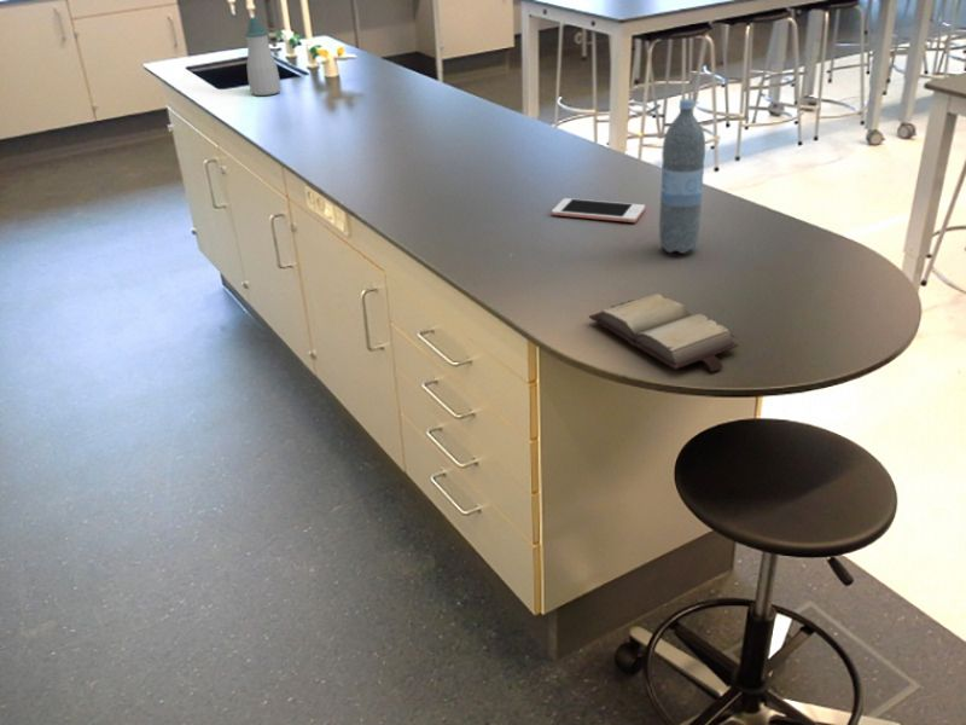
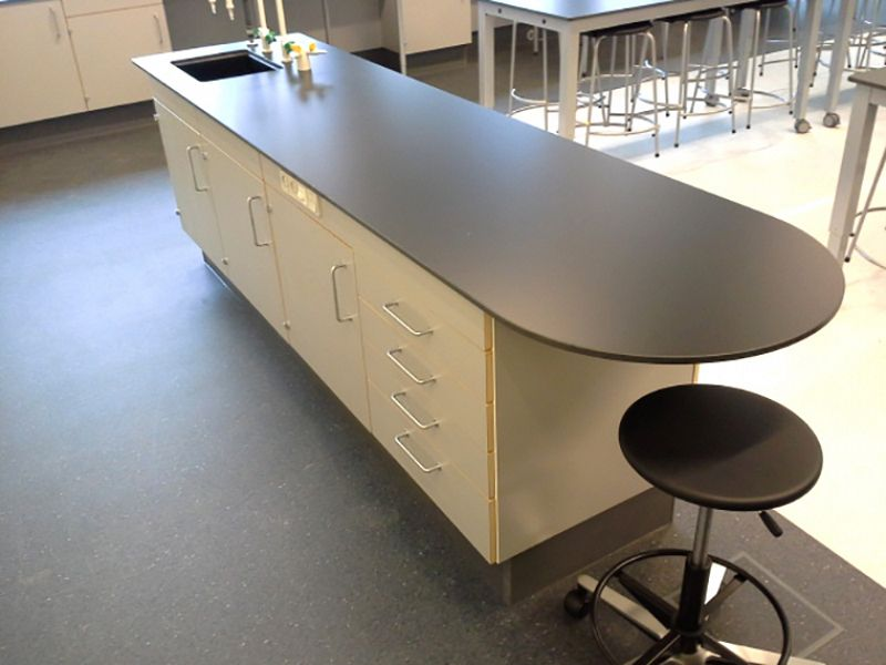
- water bottle [658,98,706,255]
- hardback book [588,292,740,373]
- cell phone [551,197,646,224]
- soap bottle [243,14,283,97]
